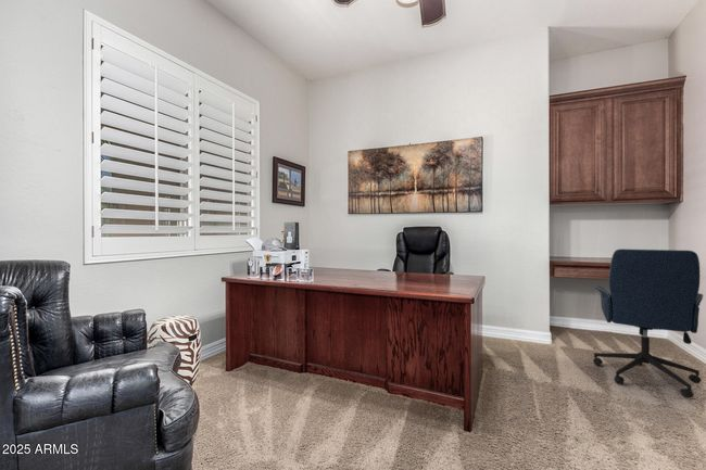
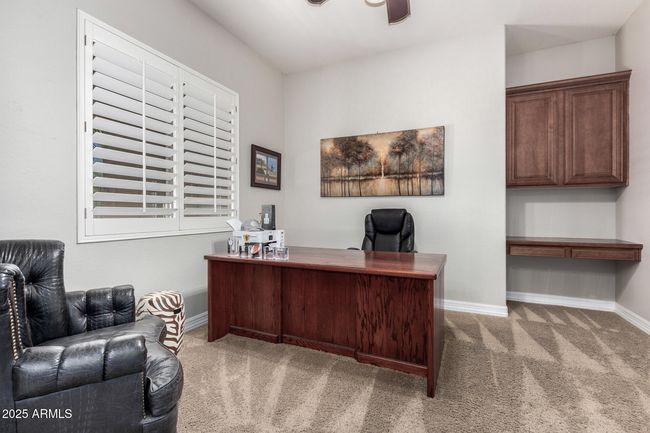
- office chair [592,247,704,398]
